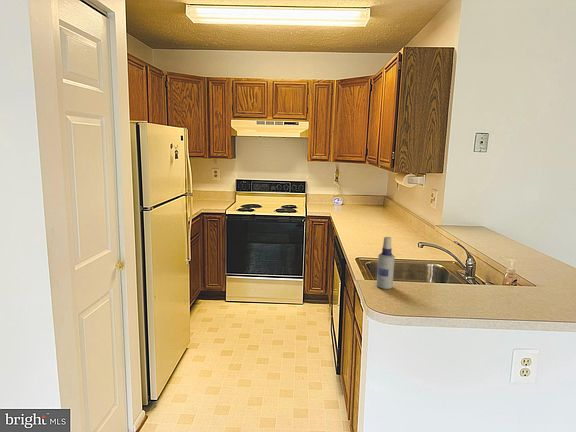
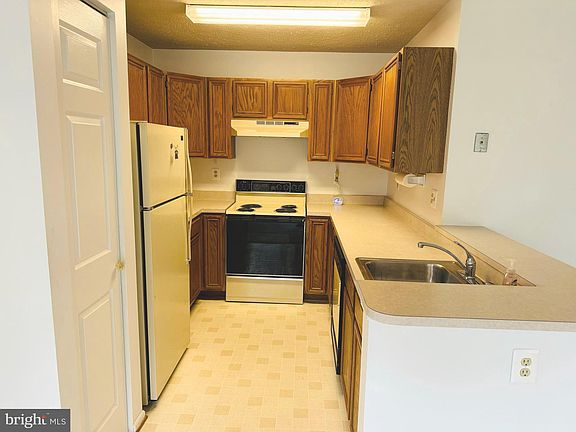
- spray bottle [376,236,396,290]
